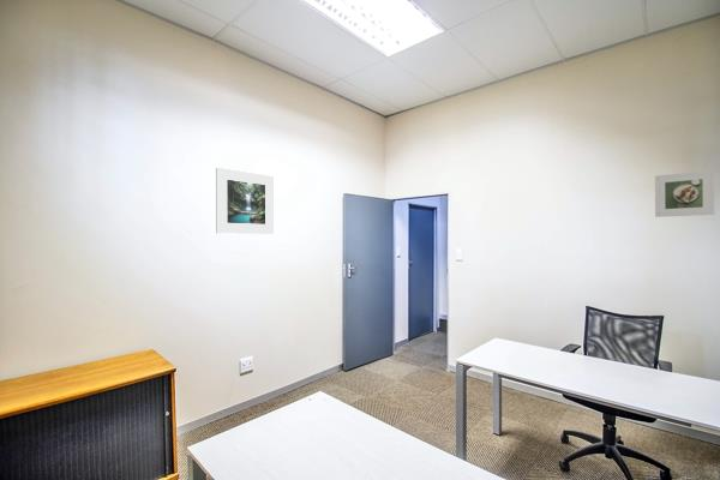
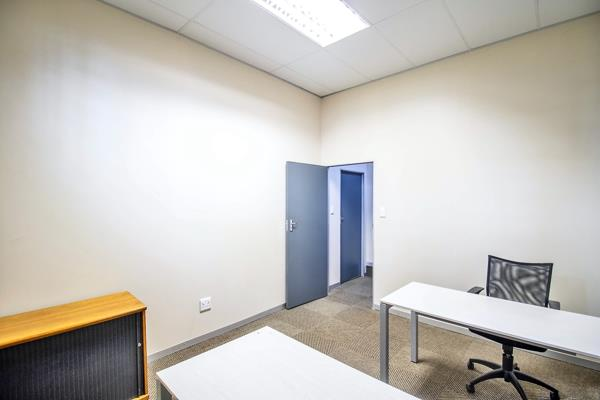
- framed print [215,167,275,235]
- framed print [654,169,715,218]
